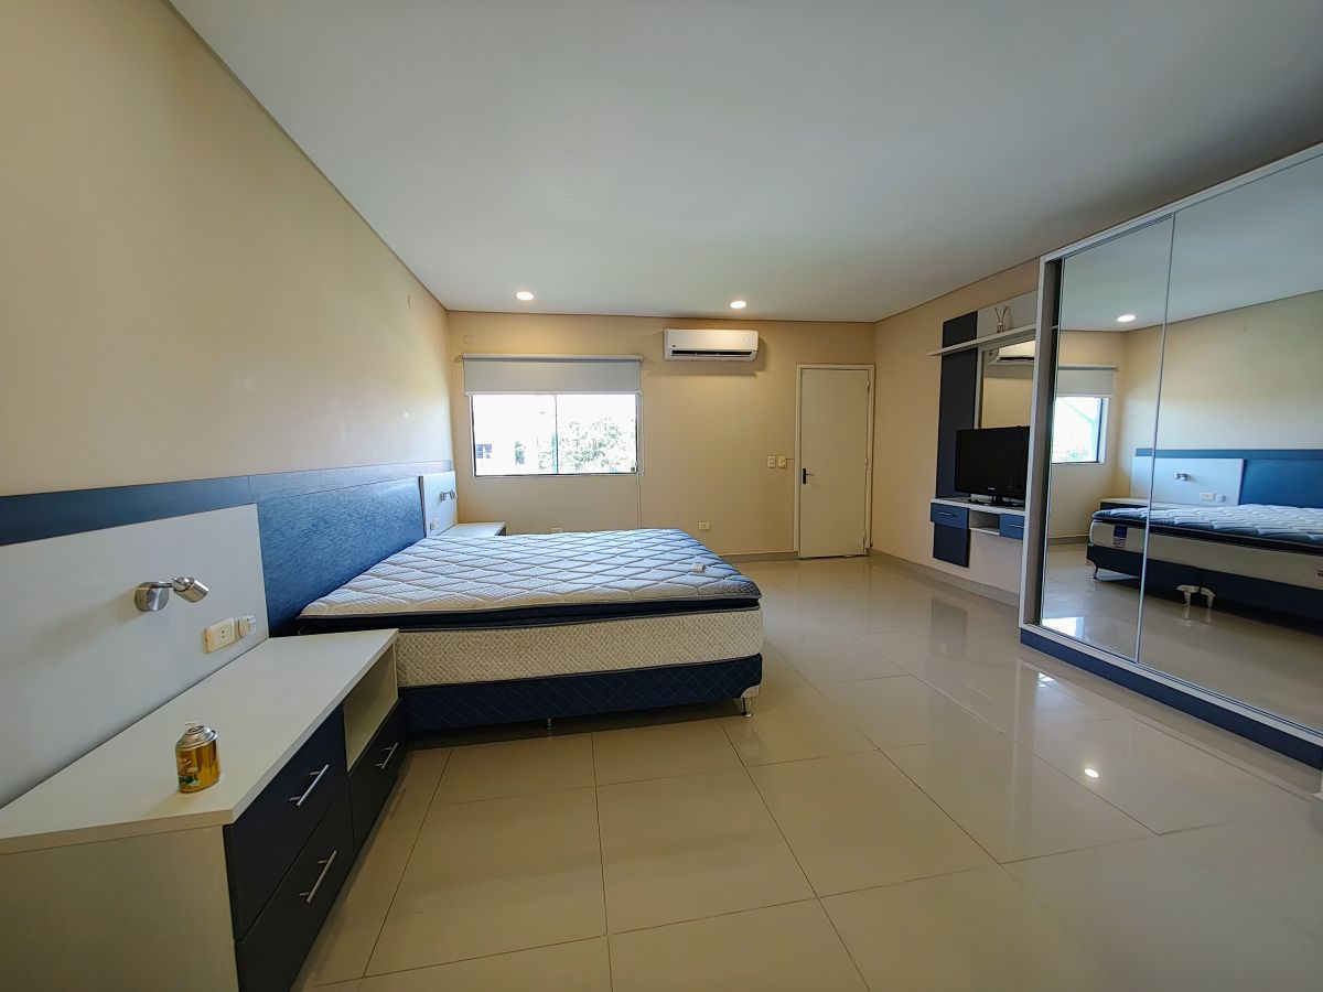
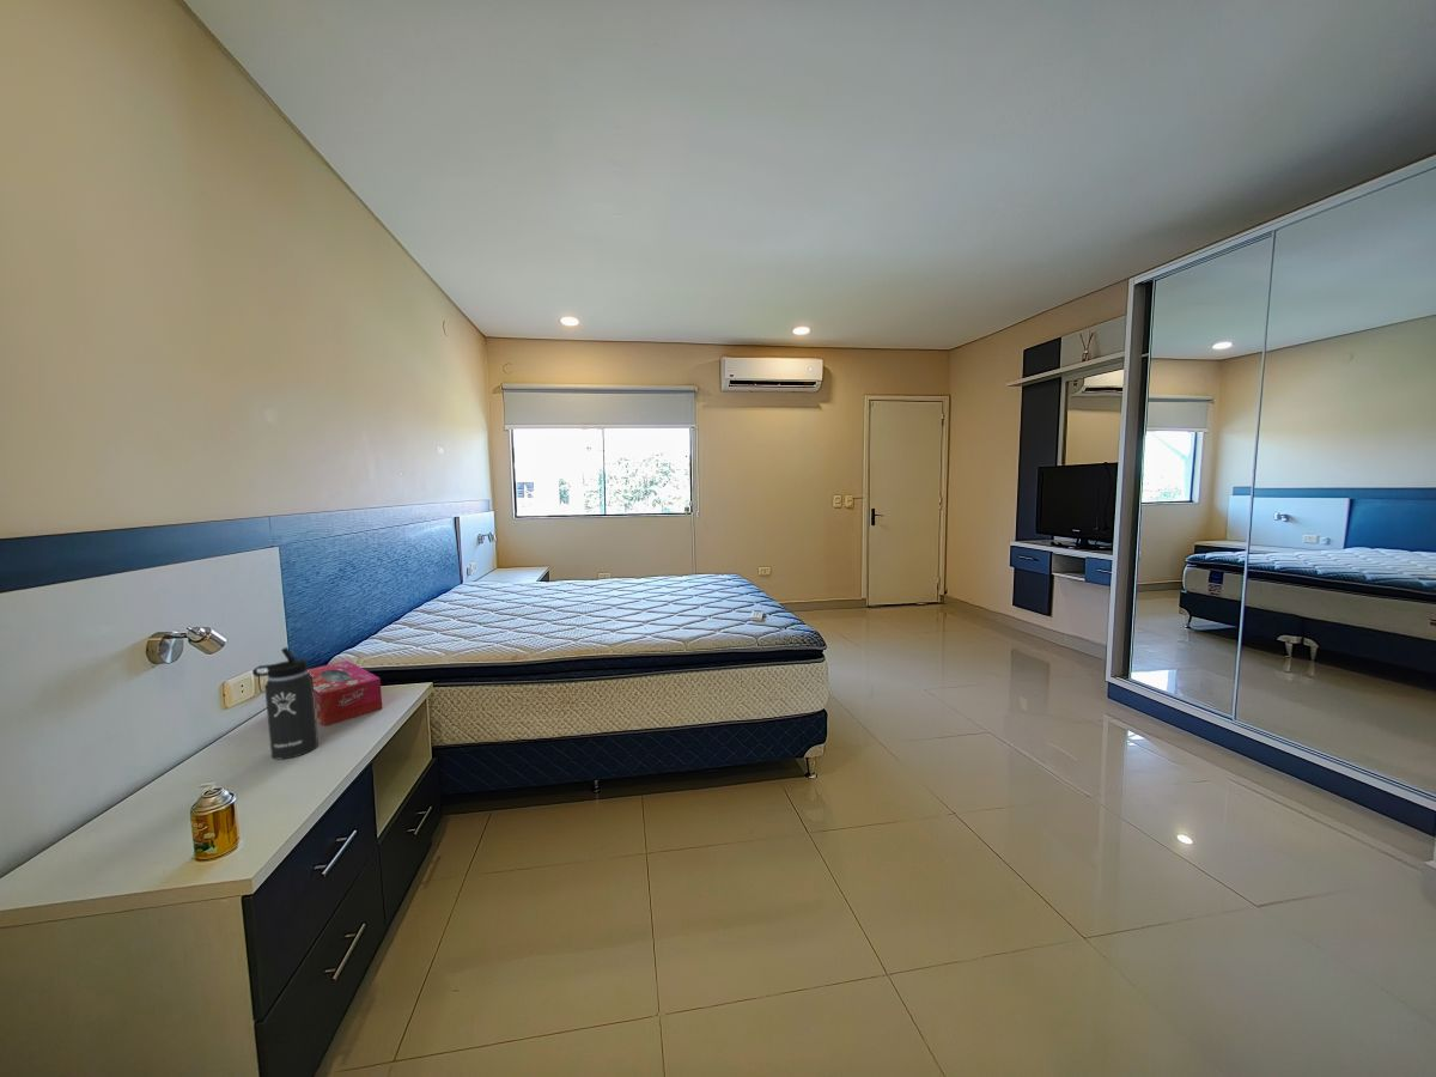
+ thermos bottle [251,646,320,760]
+ tissue box [308,659,383,728]
